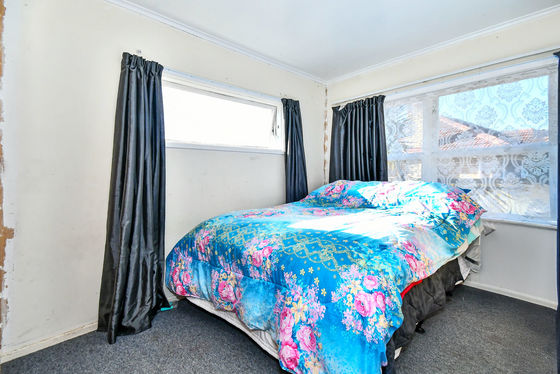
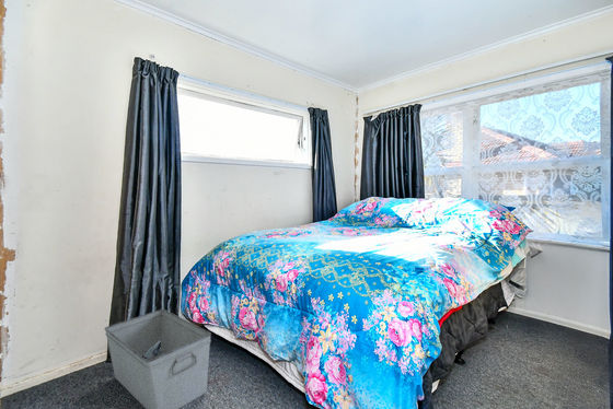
+ storage bin [104,308,212,409]
